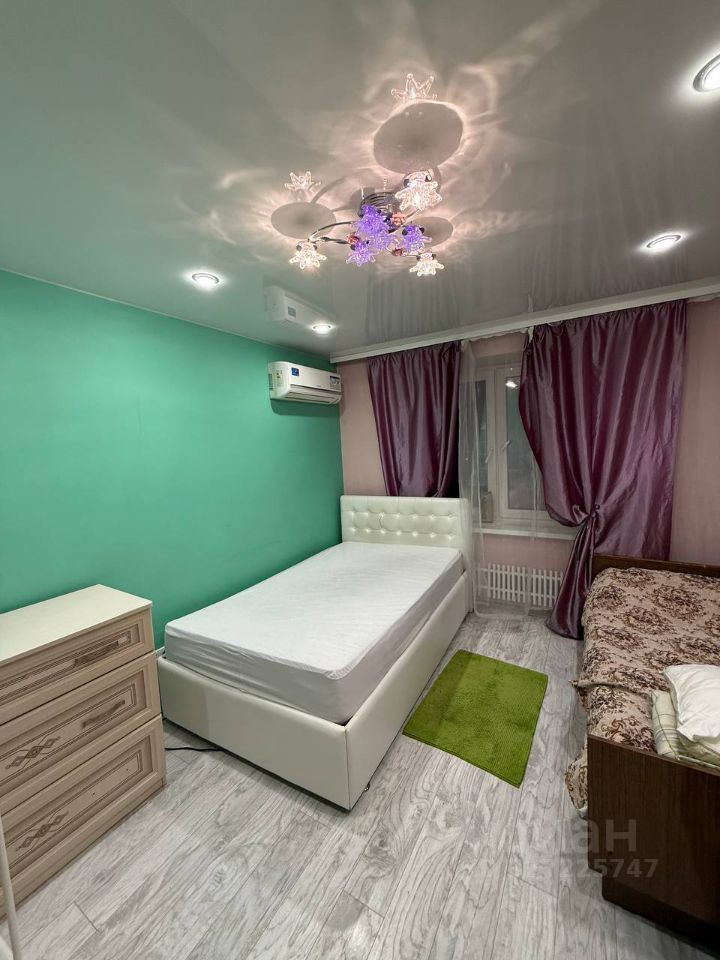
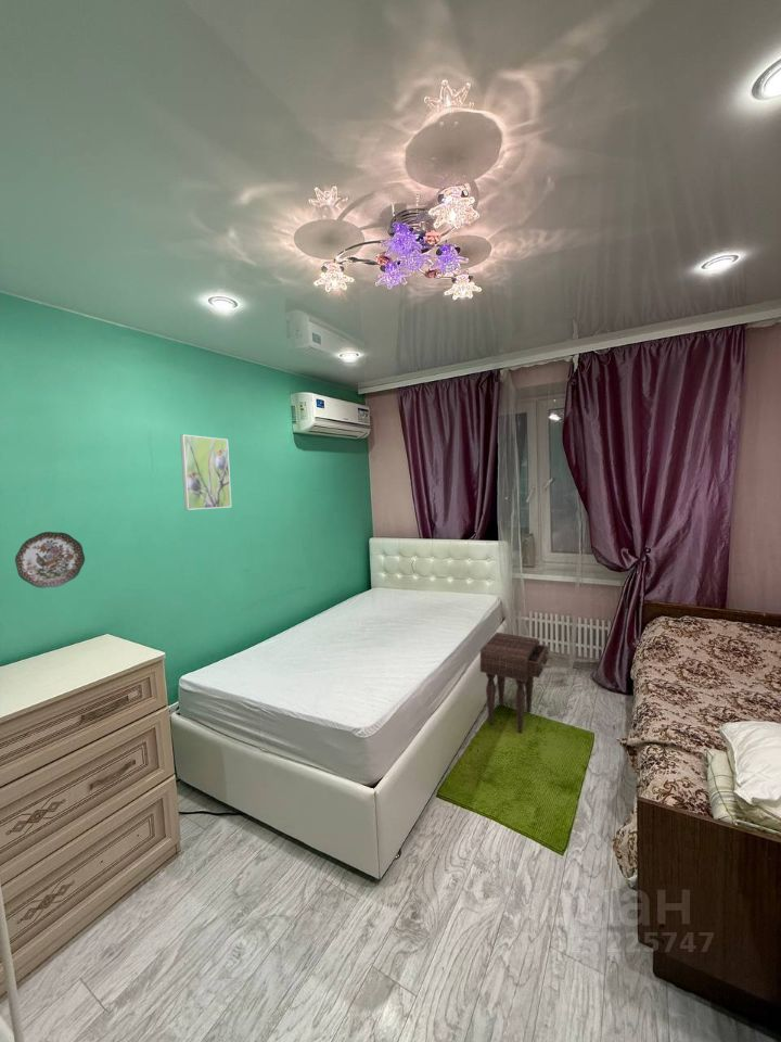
+ nightstand [479,632,555,734]
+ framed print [179,434,232,511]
+ decorative plate [14,531,86,588]
